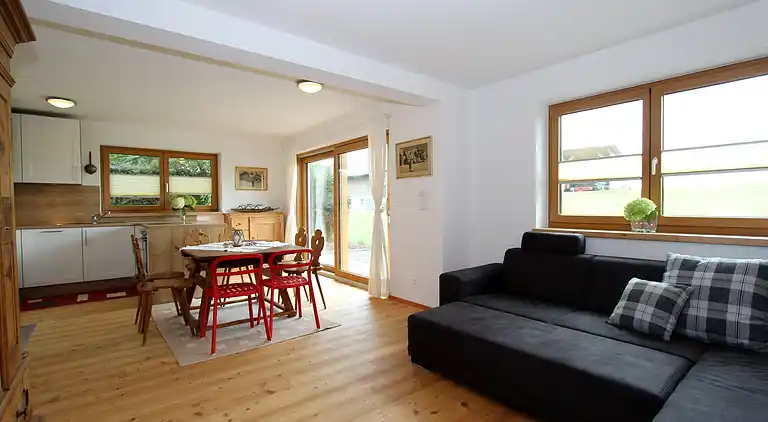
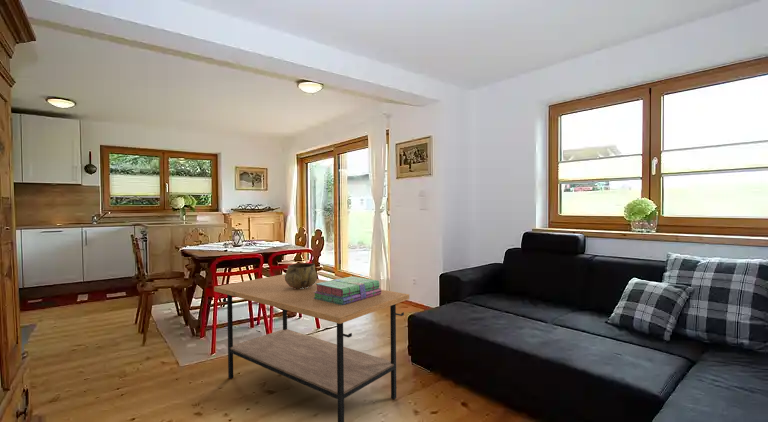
+ decorative bowl [285,262,318,289]
+ stack of books [313,275,382,305]
+ coffee table [213,273,410,422]
